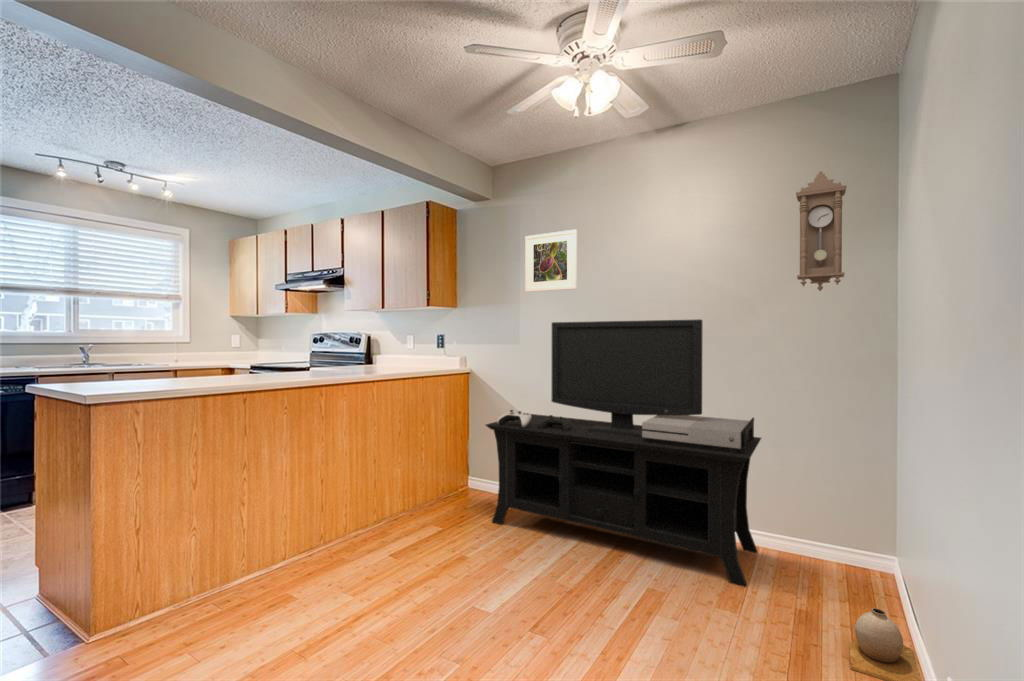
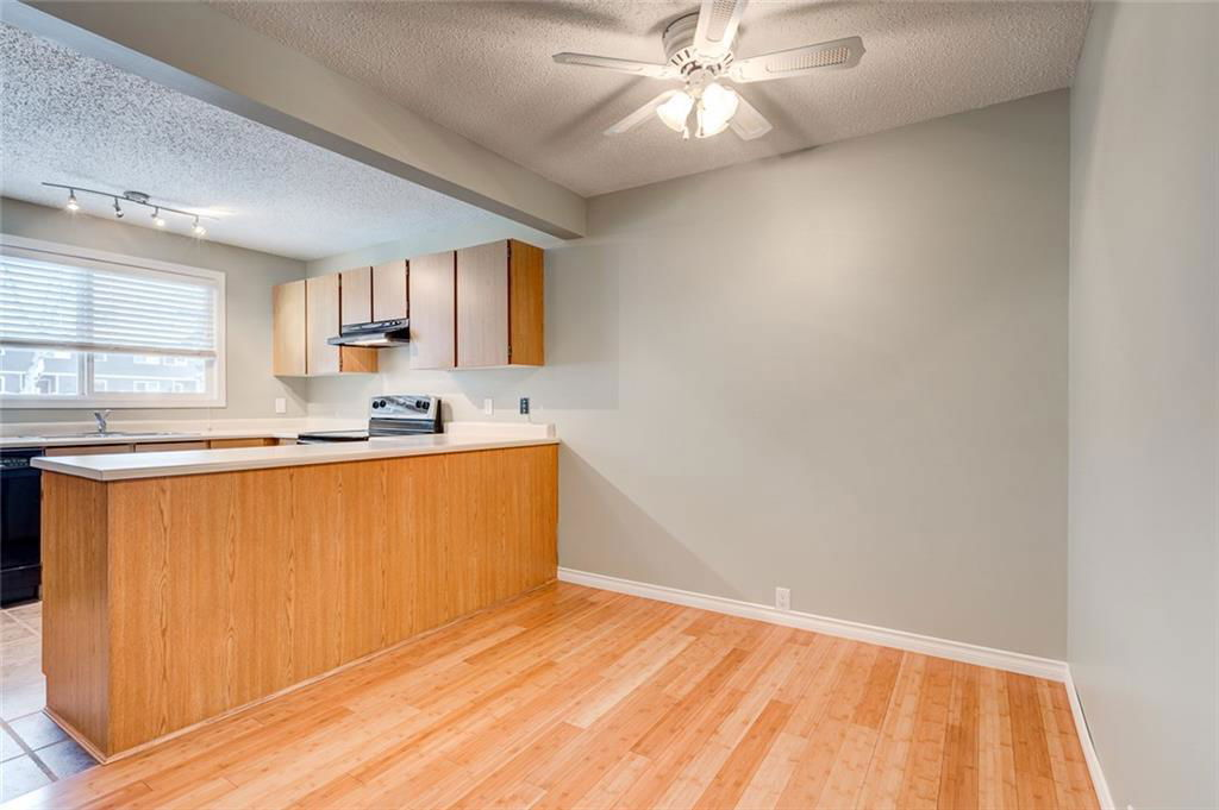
- pendulum clock [795,170,847,292]
- vase [849,607,922,681]
- media console [485,318,762,588]
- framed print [524,228,578,293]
